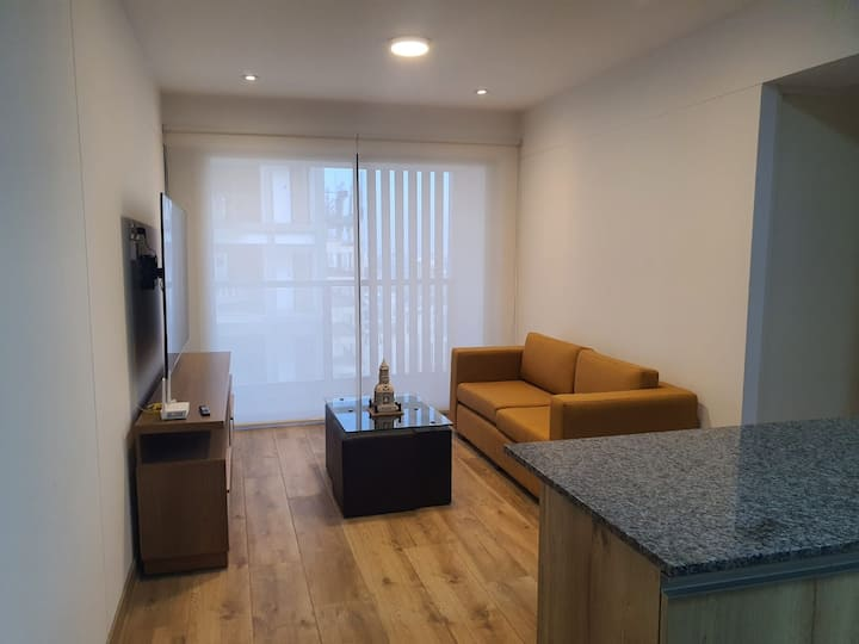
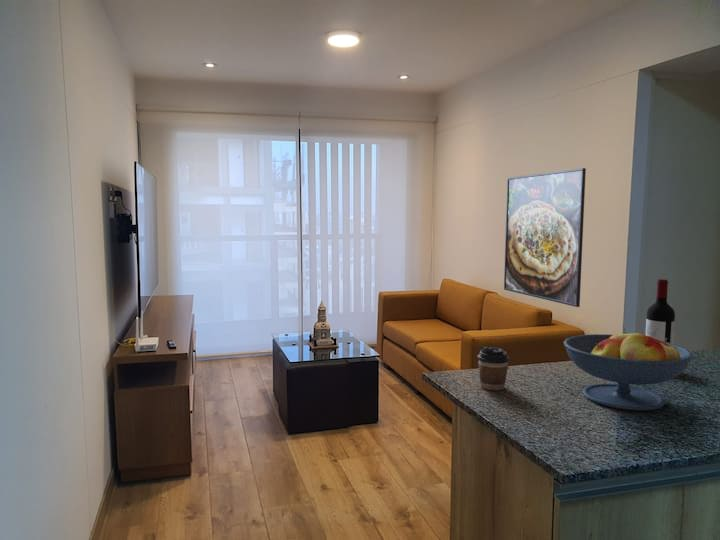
+ wine bottle [645,278,676,344]
+ fruit bowl [563,327,694,412]
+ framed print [503,167,587,308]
+ coffee cup [477,346,510,391]
